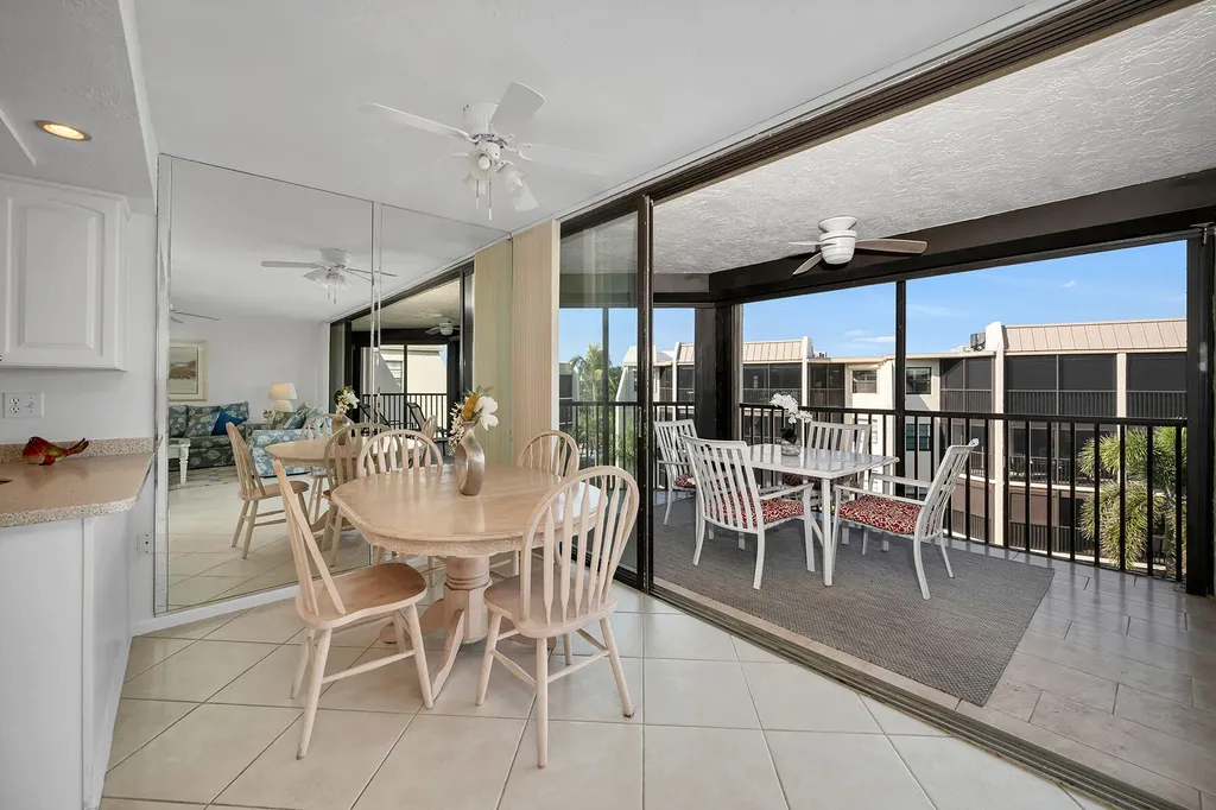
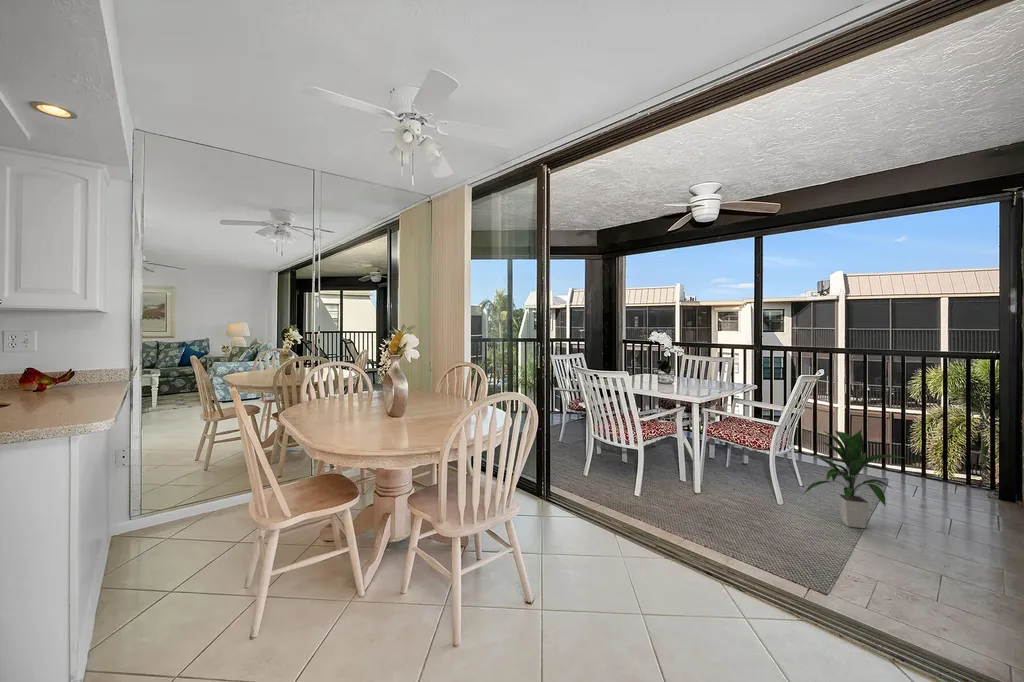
+ indoor plant [801,428,904,529]
